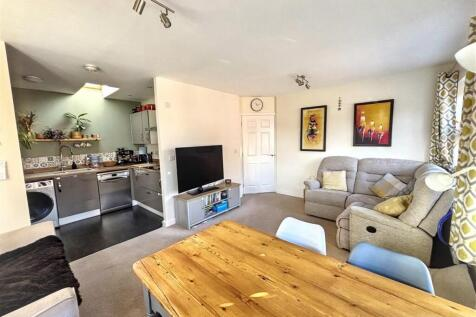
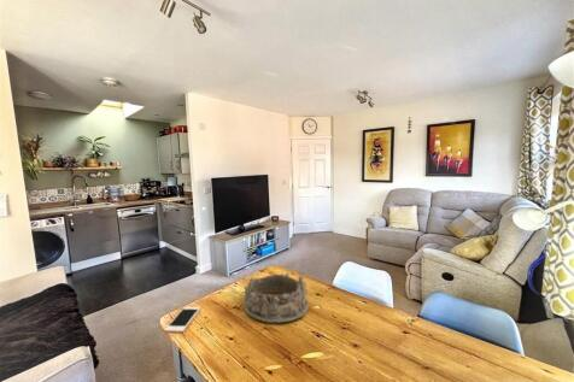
+ cell phone [163,306,201,334]
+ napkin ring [241,272,310,324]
